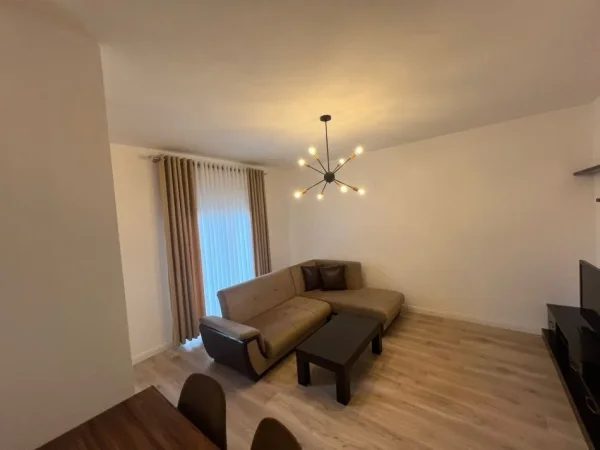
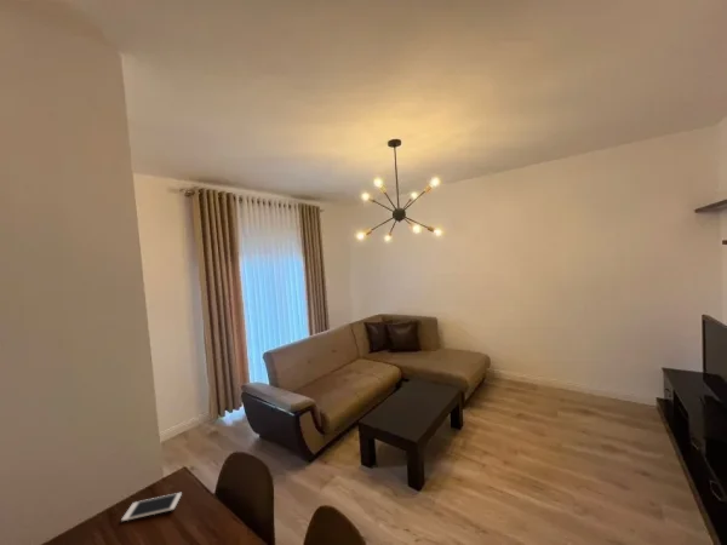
+ cell phone [120,492,183,523]
